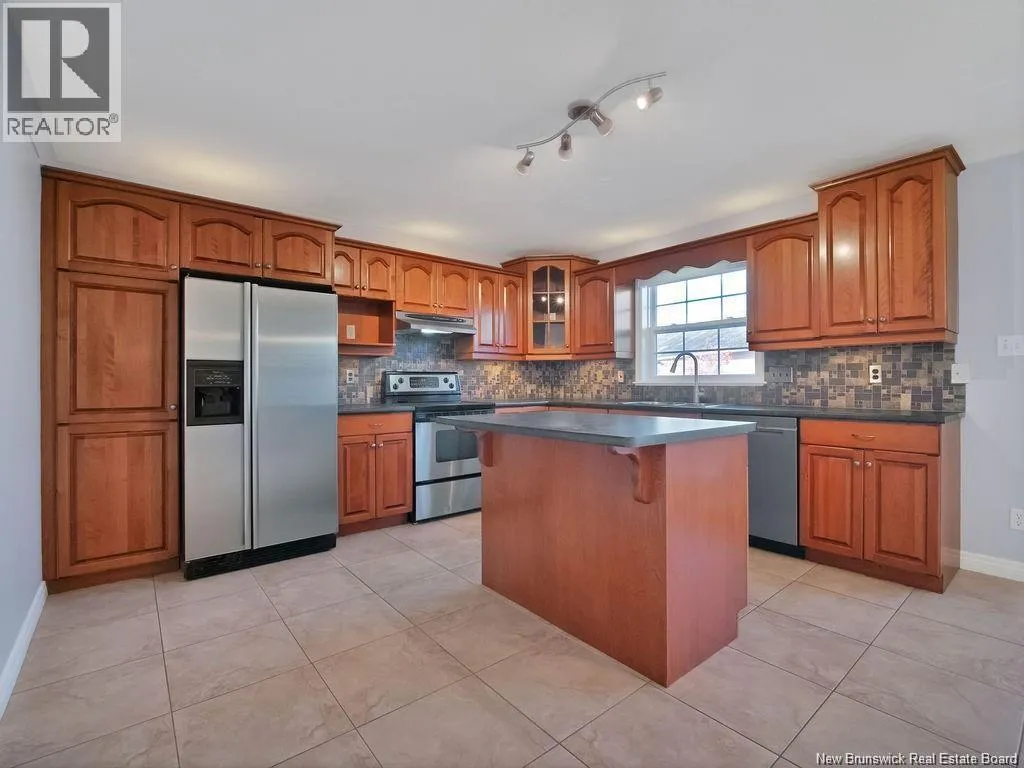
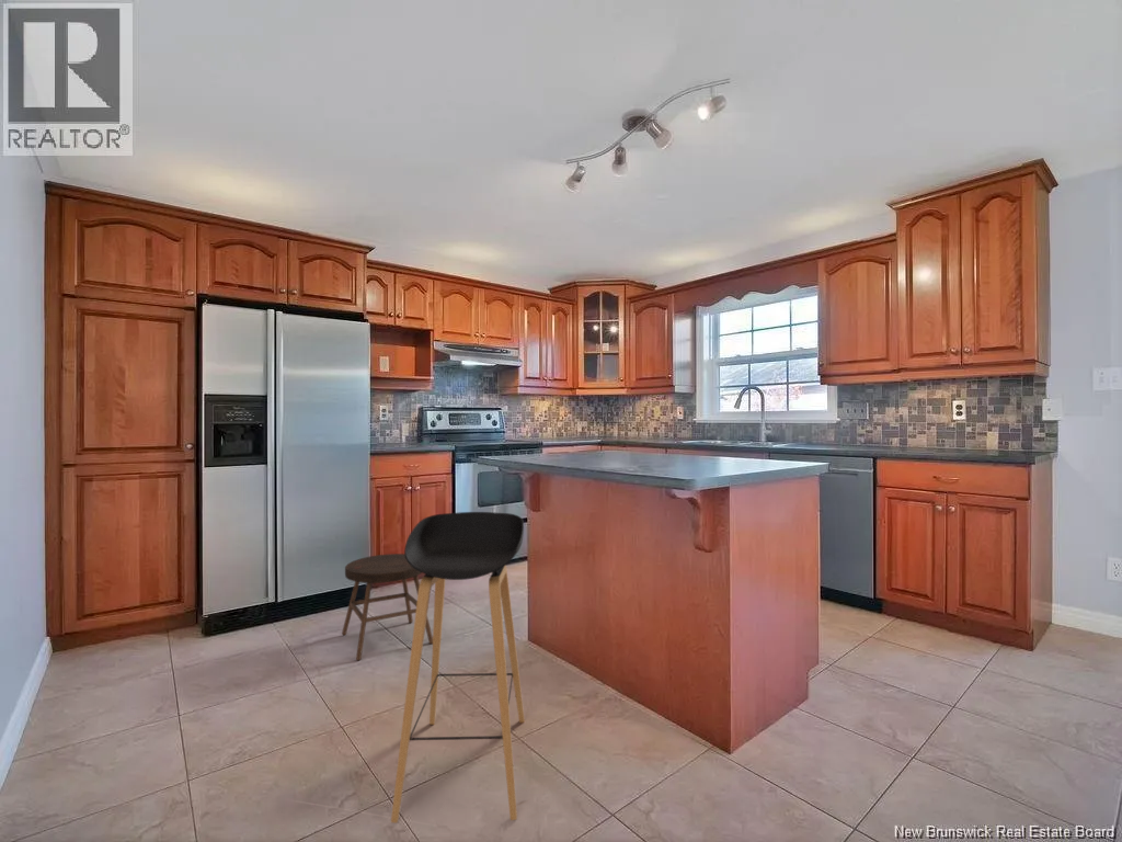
+ stool [390,511,526,824]
+ stool [341,553,433,661]
